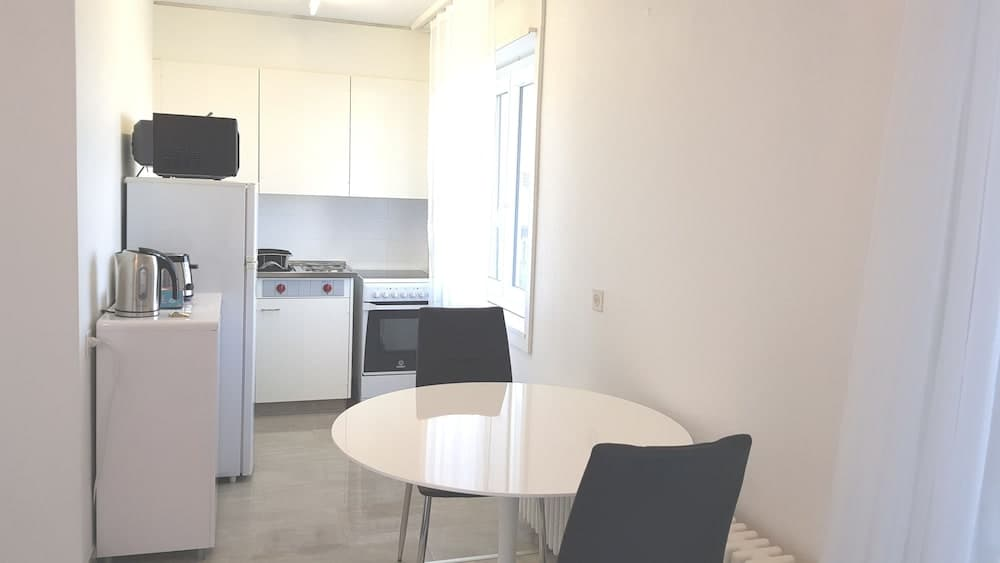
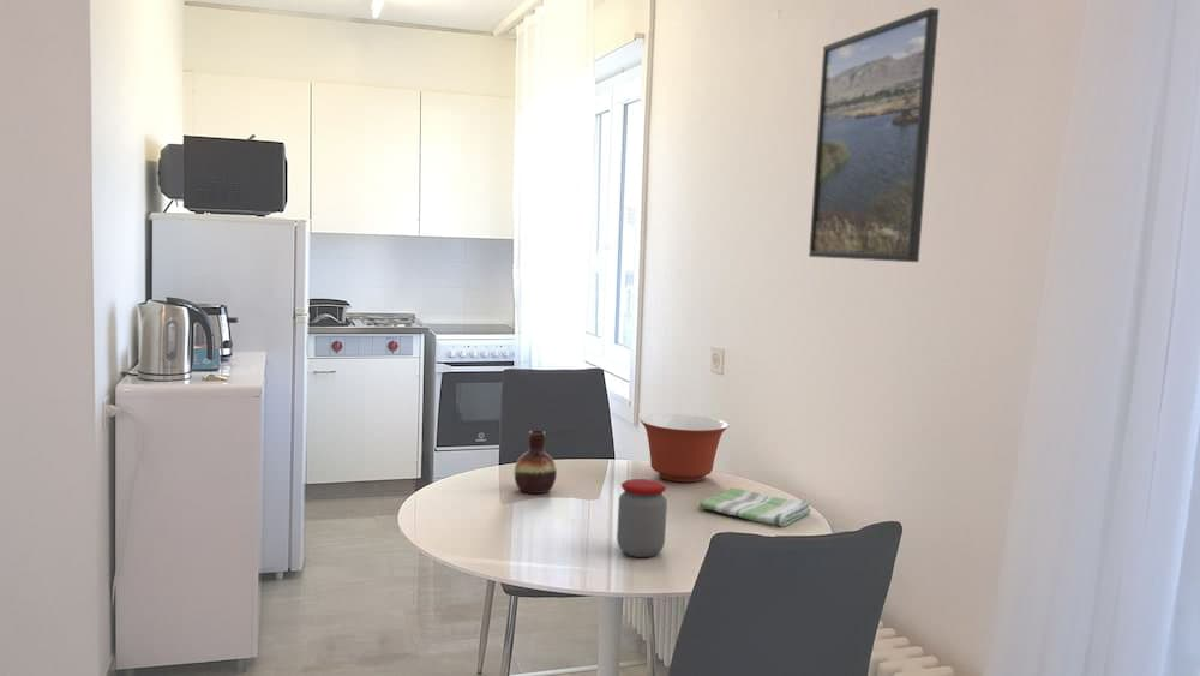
+ jar [616,478,668,558]
+ mixing bowl [640,413,730,483]
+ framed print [808,7,941,263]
+ dish towel [698,487,811,527]
+ vase [514,430,558,495]
